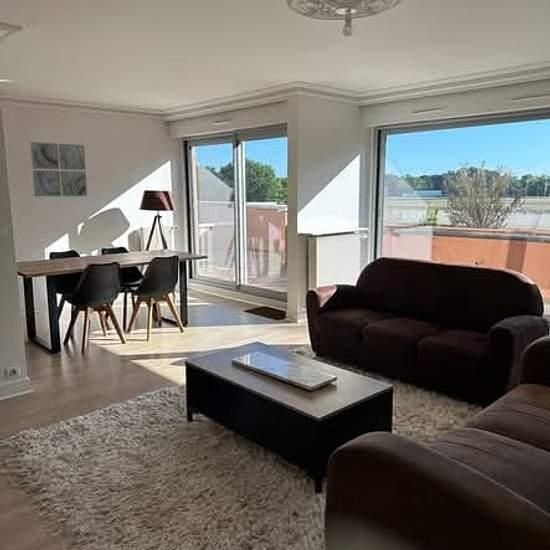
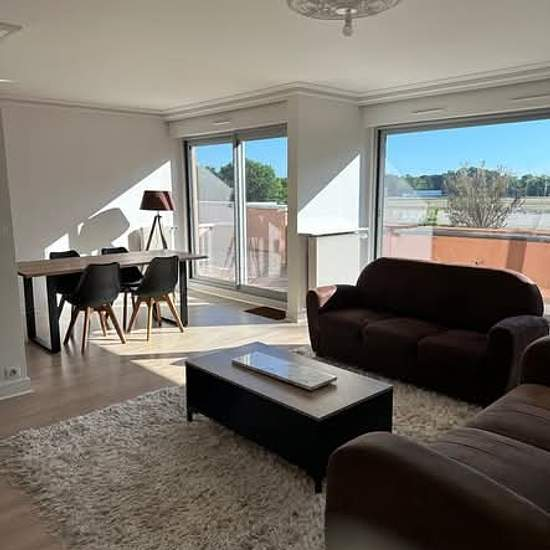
- wall art [29,141,88,198]
